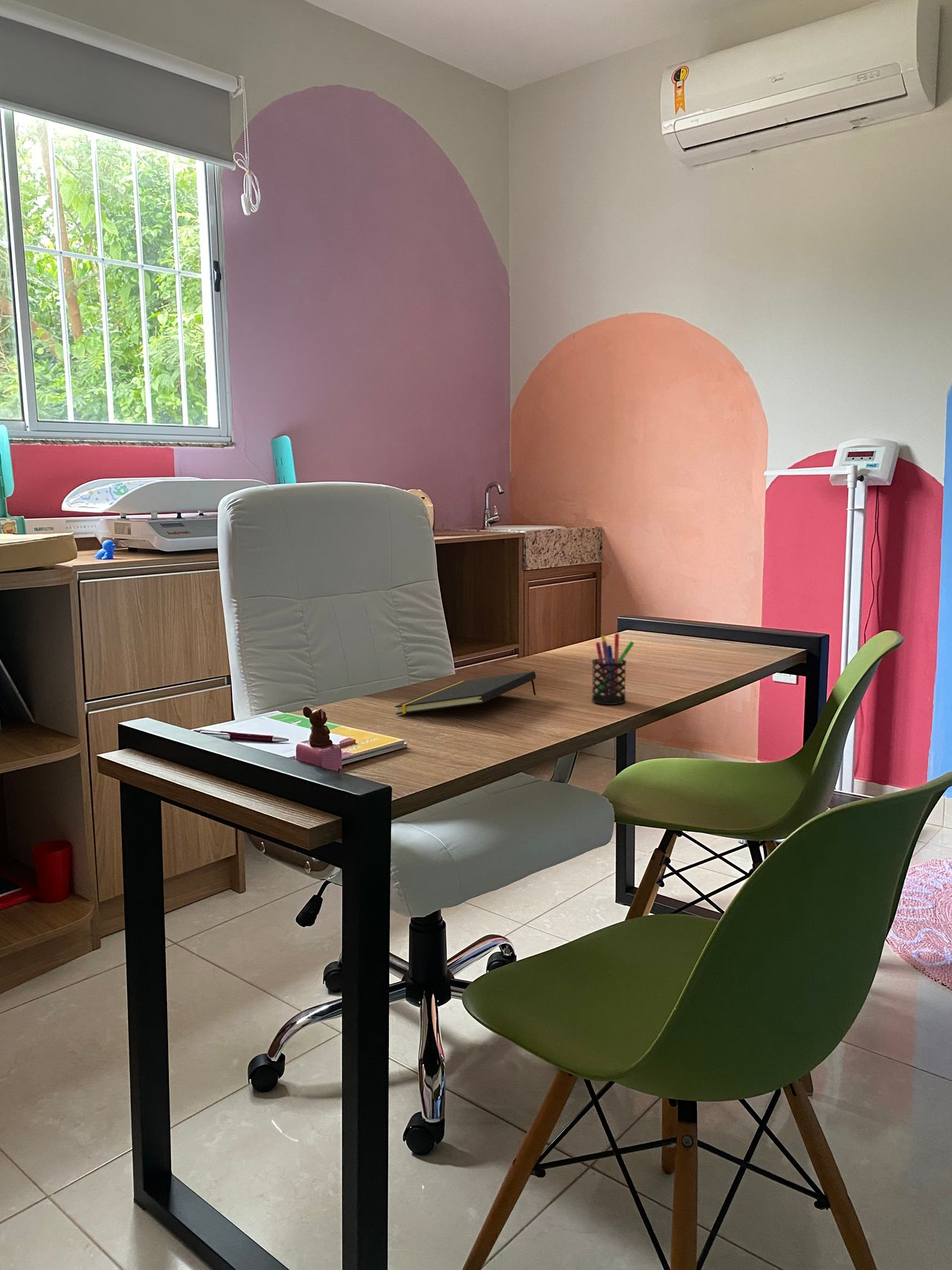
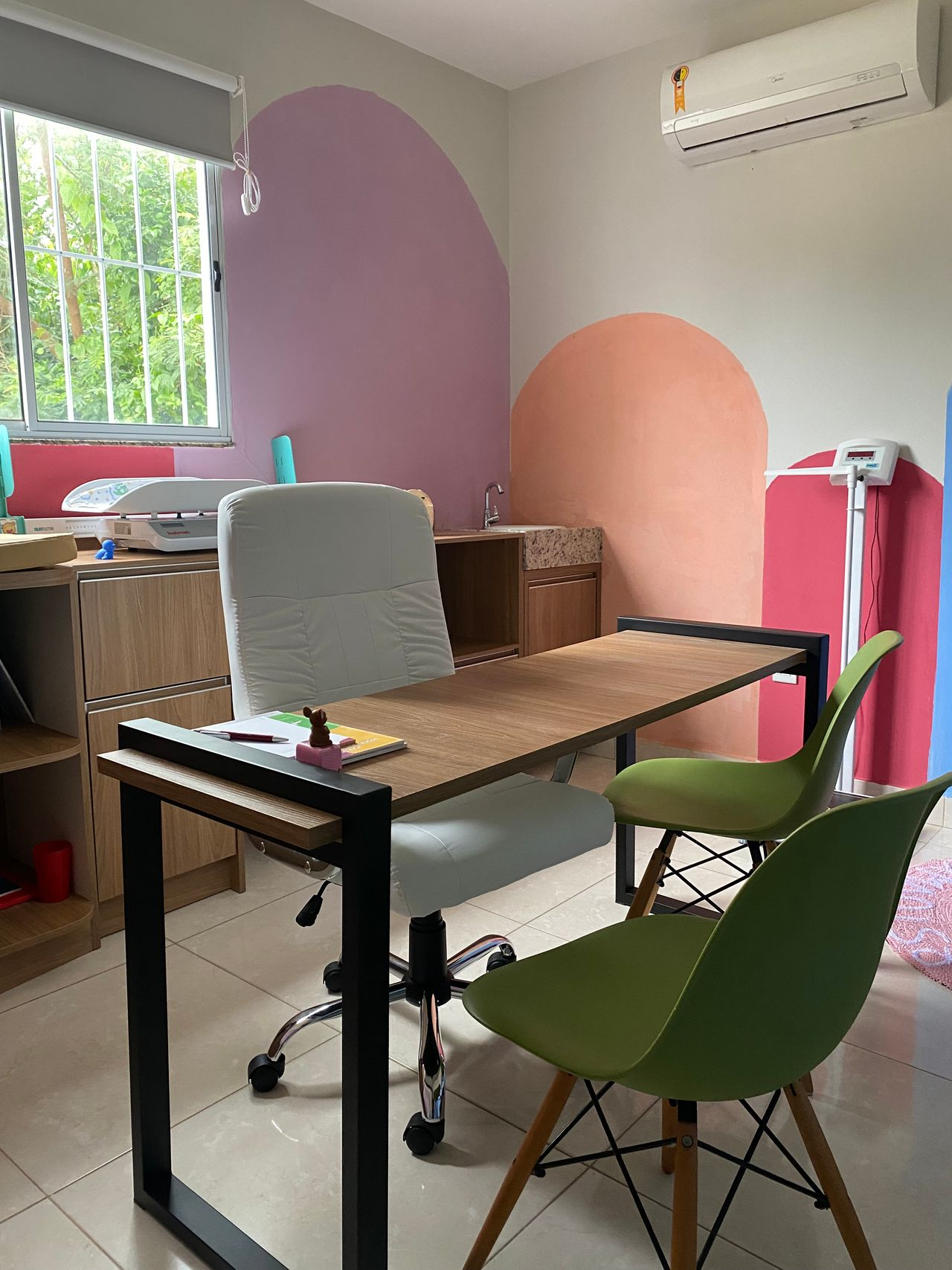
- notepad [394,670,537,715]
- pen holder [591,632,635,705]
